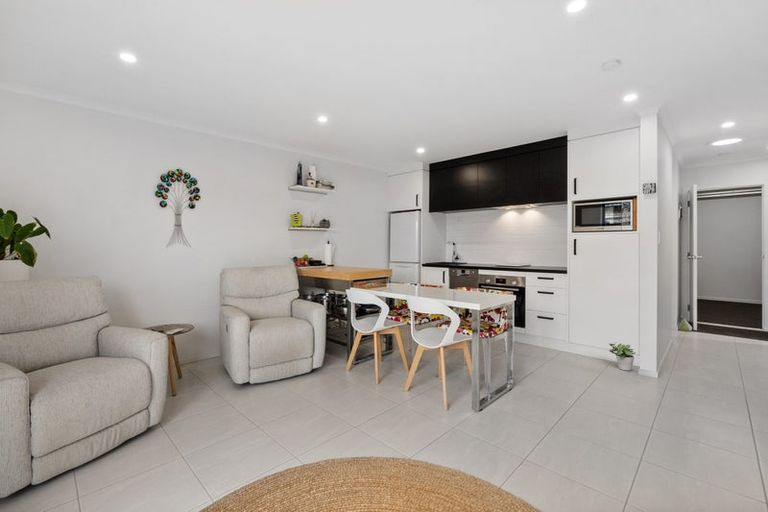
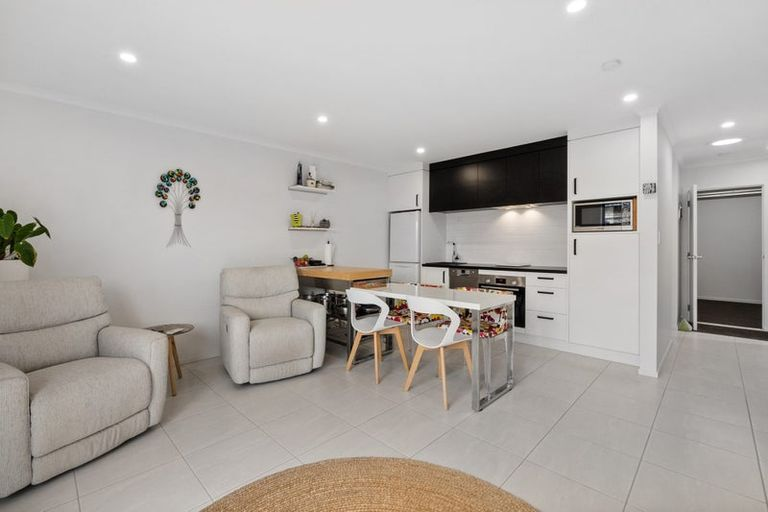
- potted plant [608,343,637,372]
